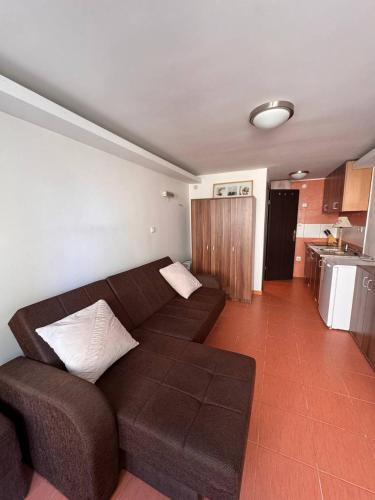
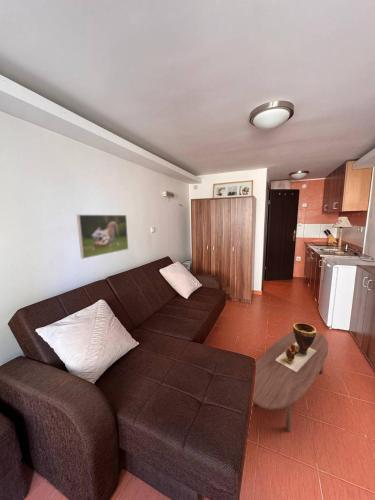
+ clay pot [276,322,318,372]
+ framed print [76,214,129,260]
+ coffee table [252,330,329,433]
